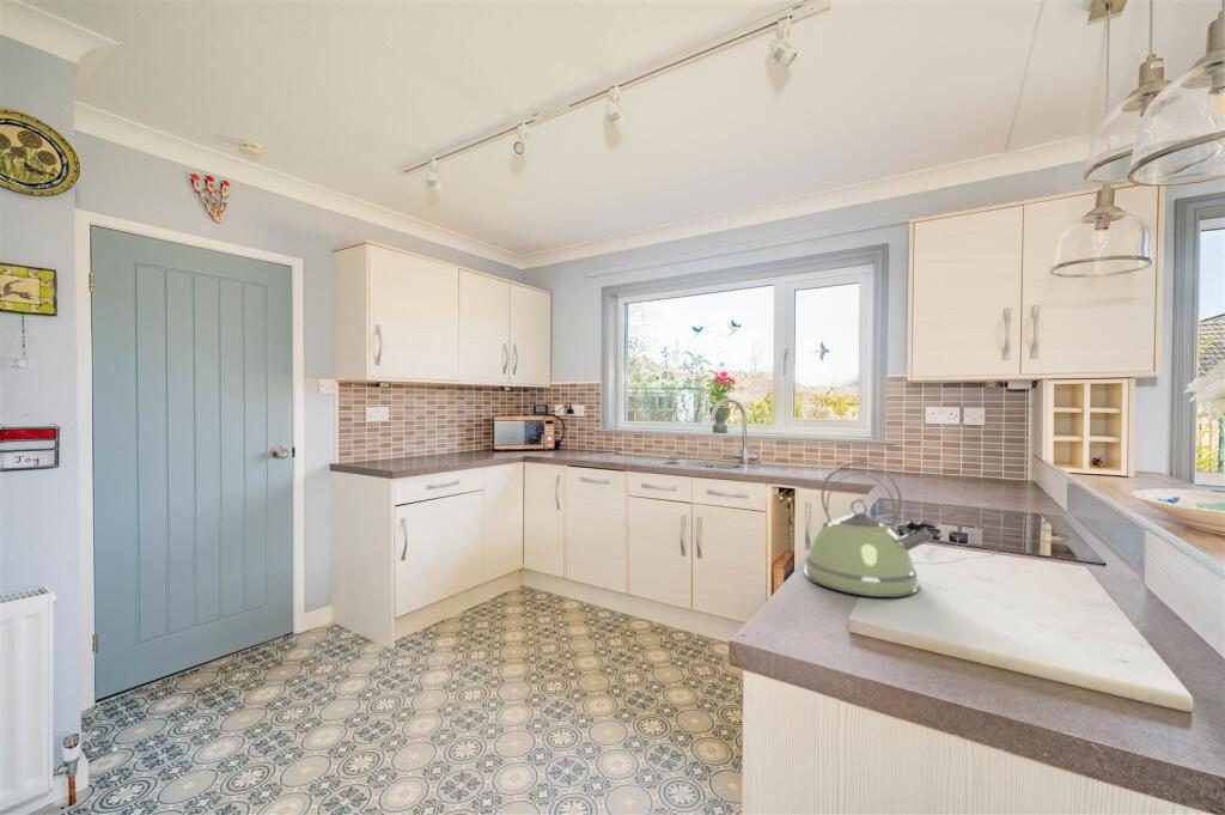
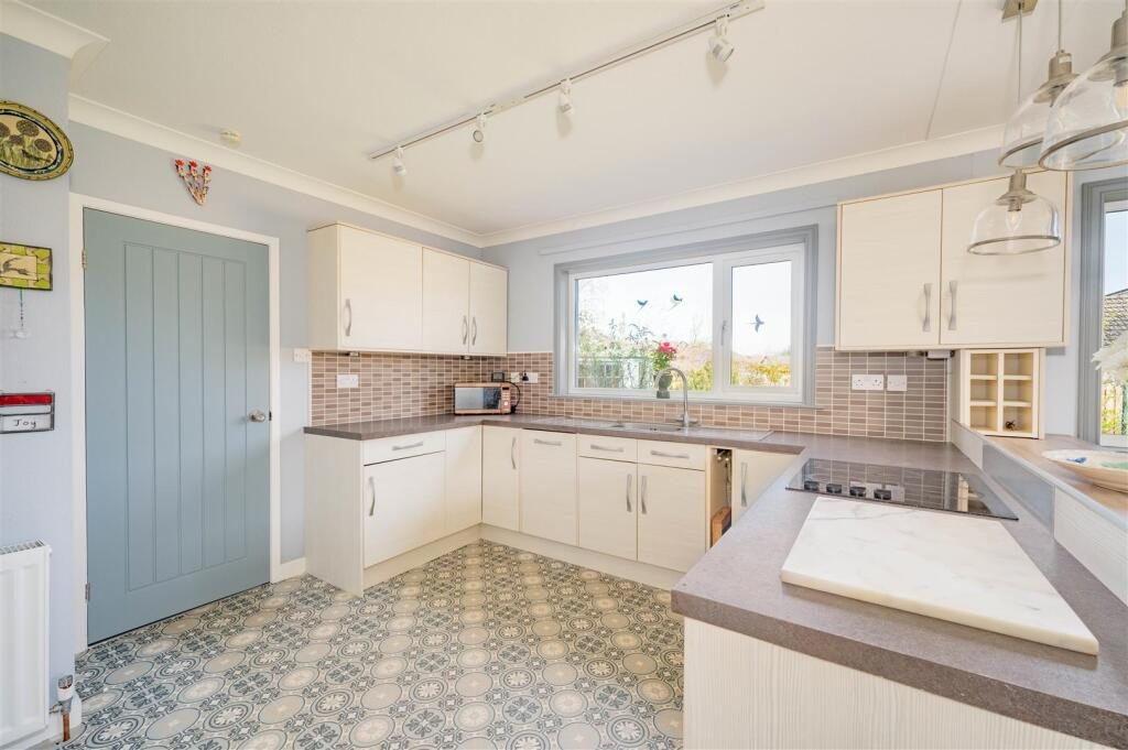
- kettle [803,460,938,598]
